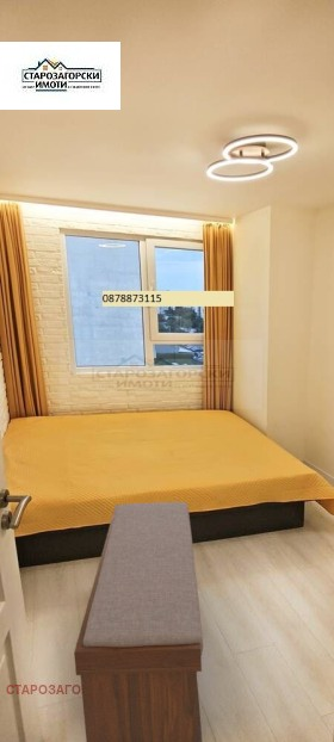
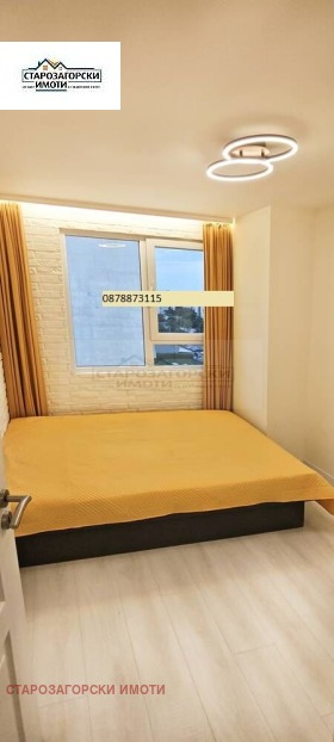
- bench [73,501,204,742]
